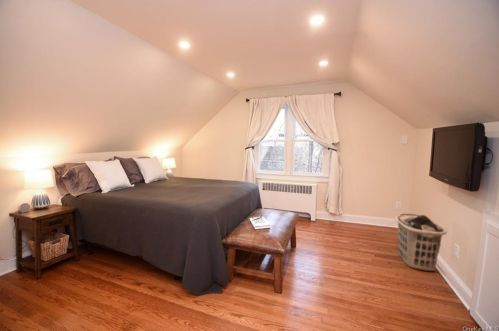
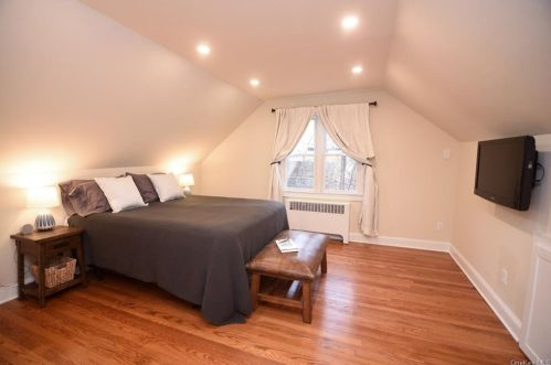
- clothes hamper [394,213,448,272]
